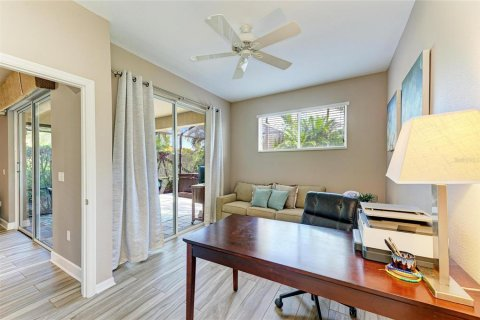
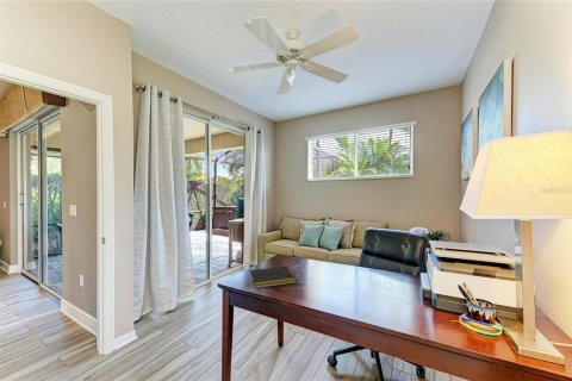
+ notepad [248,266,297,289]
